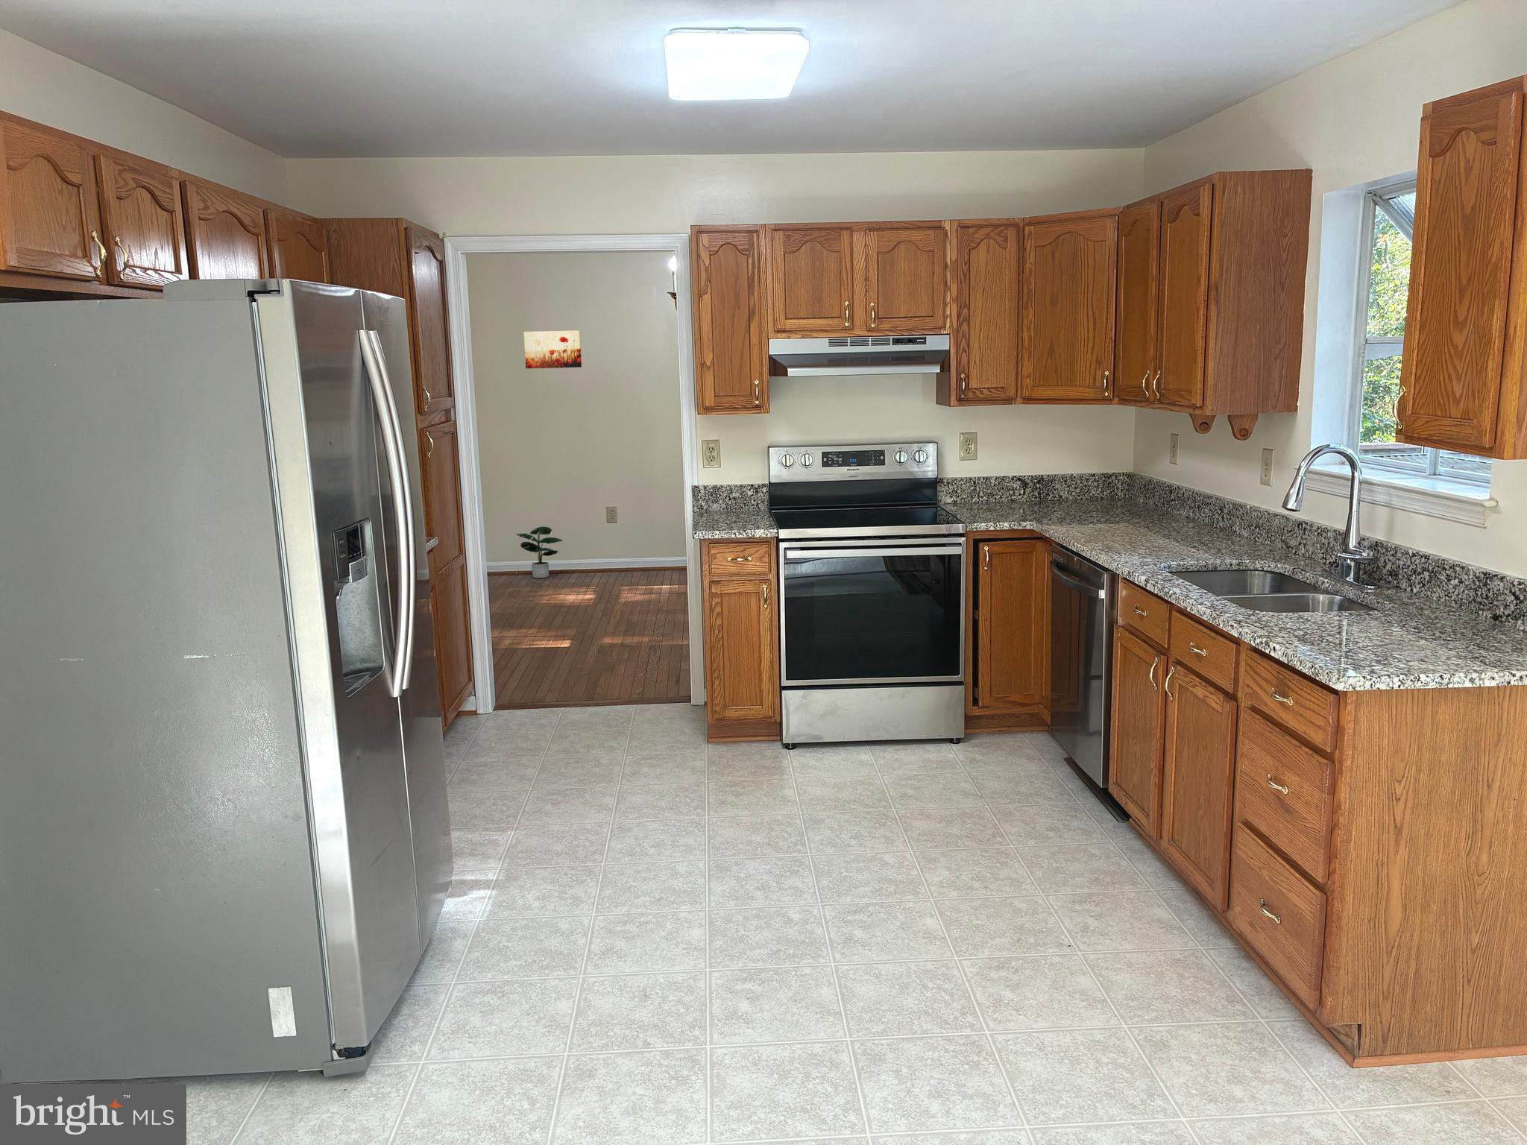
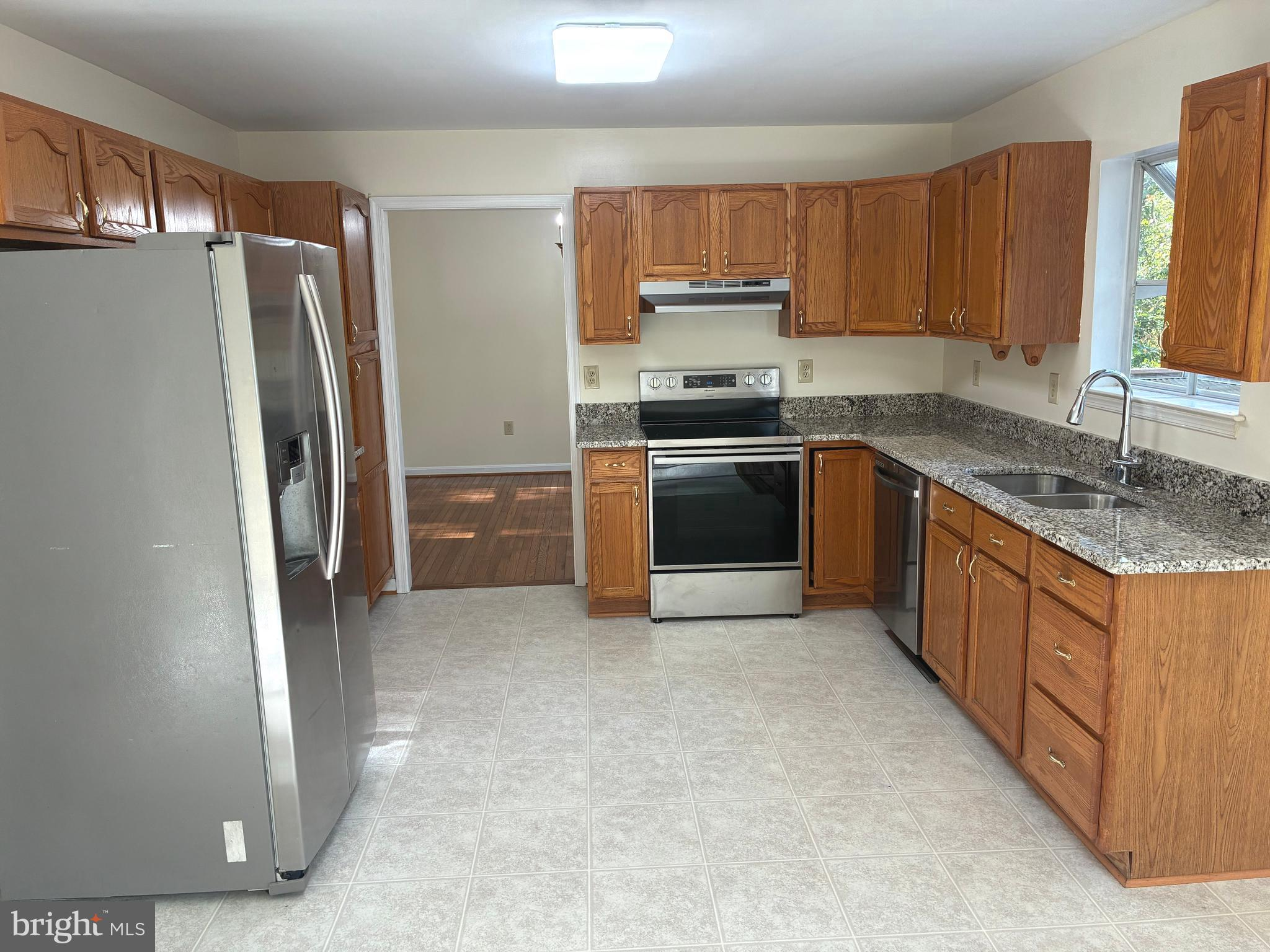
- wall art [523,330,582,369]
- potted plant [516,526,564,580]
